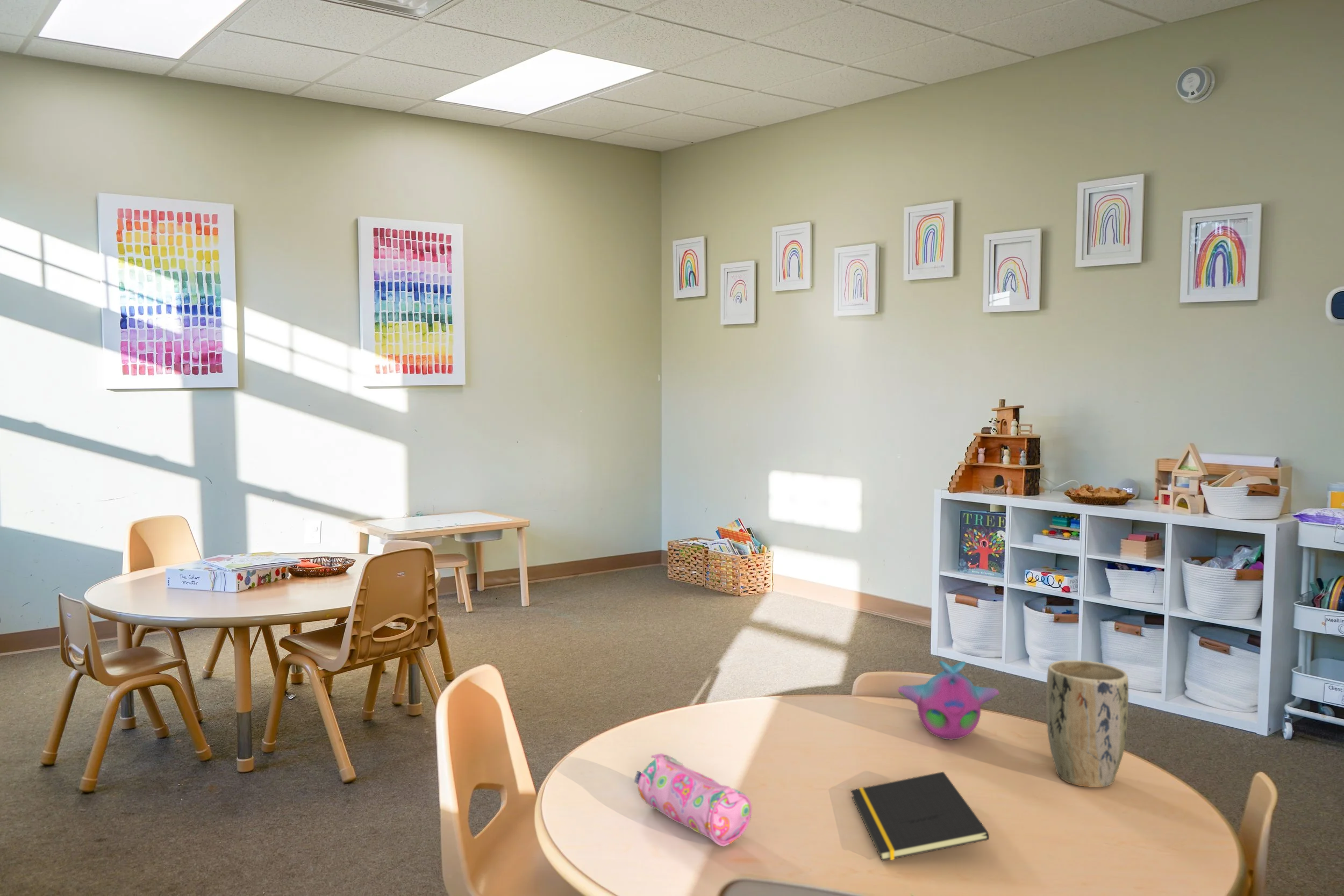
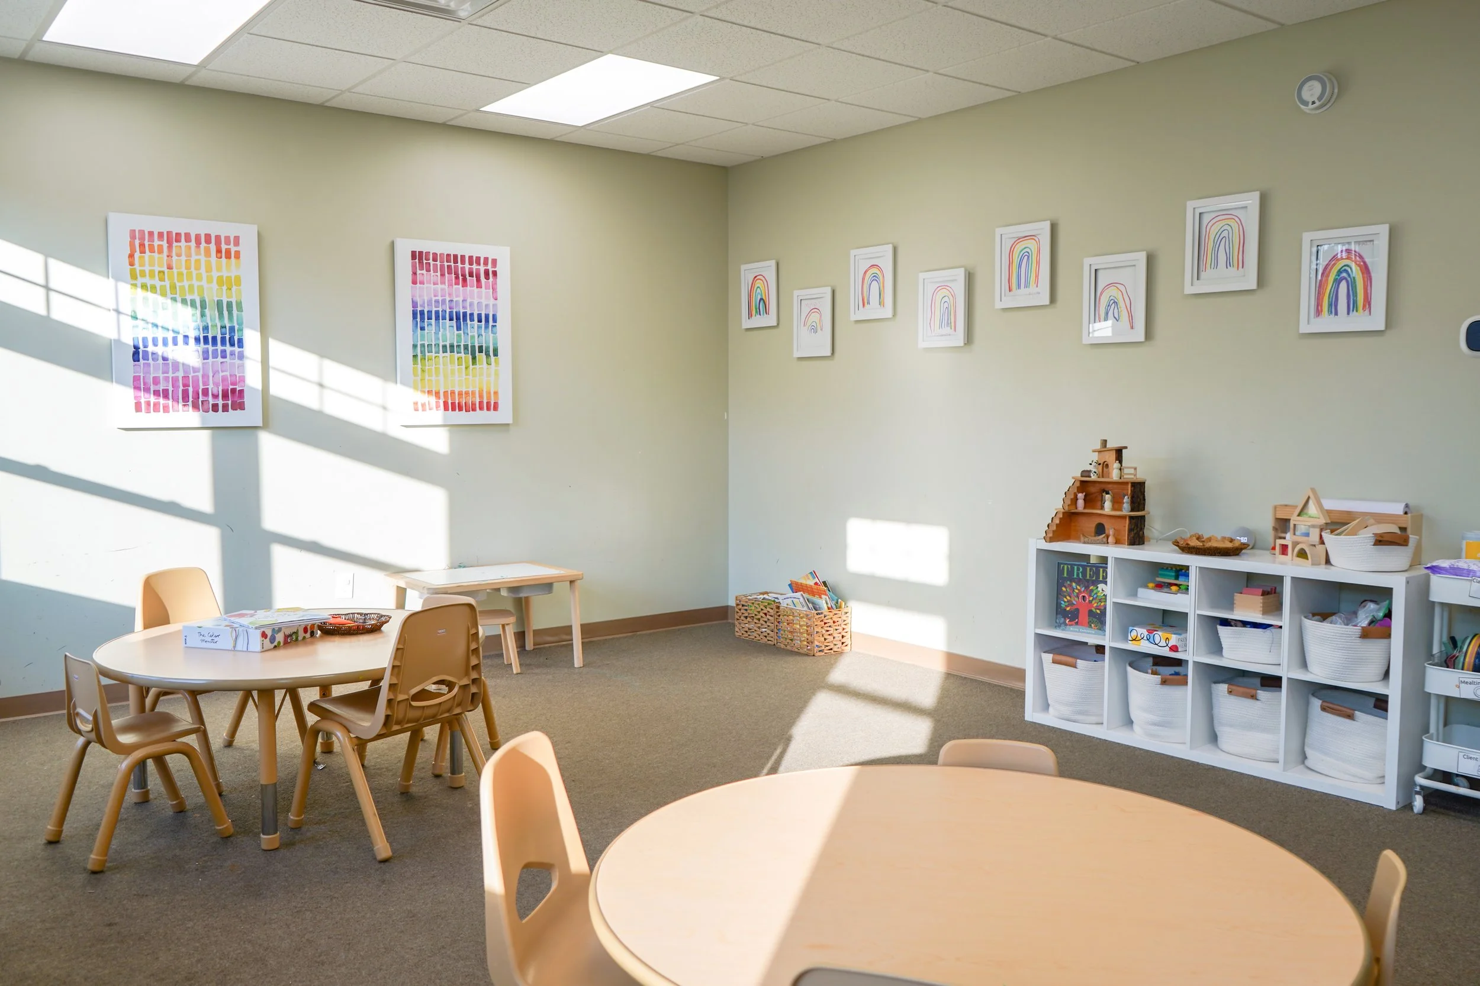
- pencil case [633,753,752,847]
- notepad [850,771,990,862]
- plant pot [1045,660,1129,788]
- toy figurine [897,661,1000,740]
